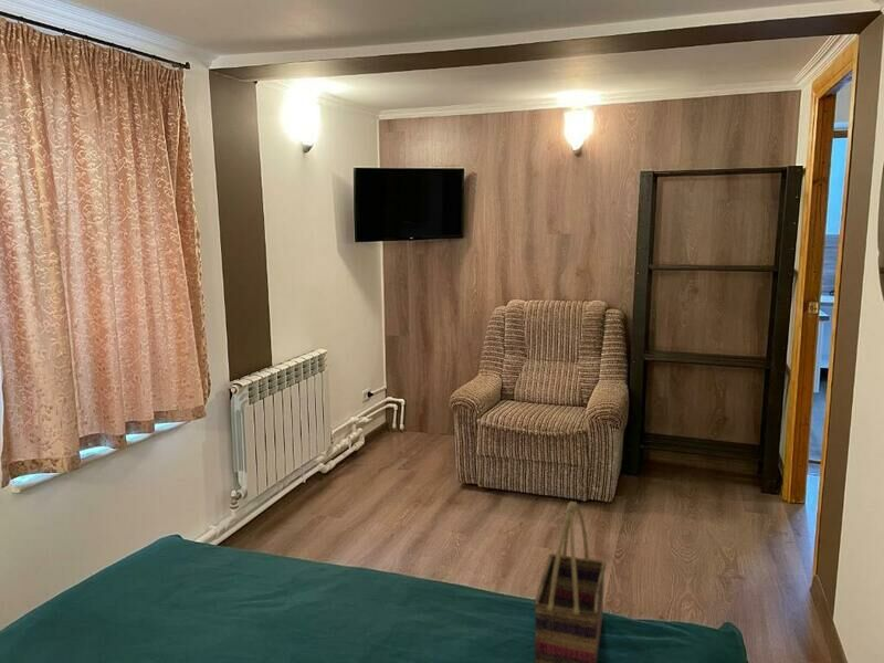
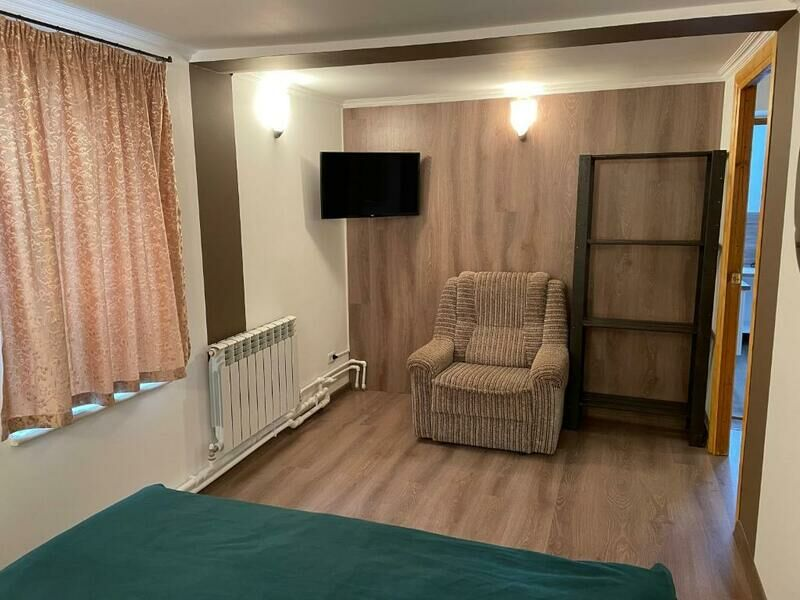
- woven basket [533,501,608,663]
